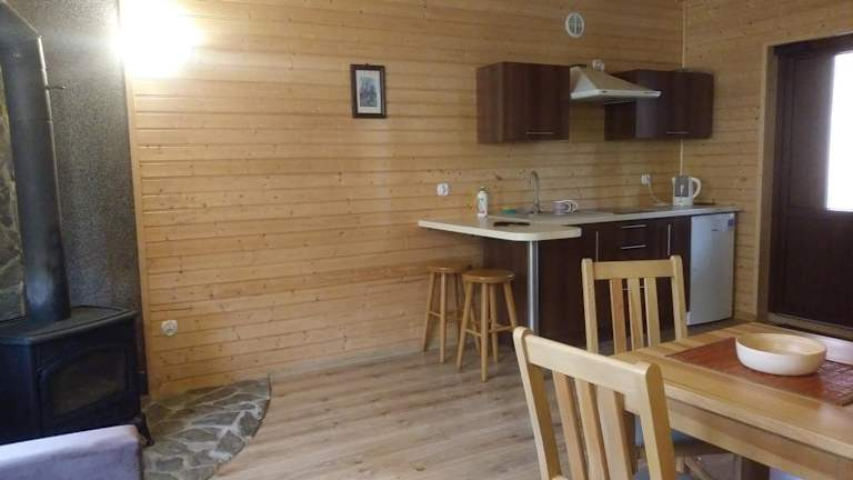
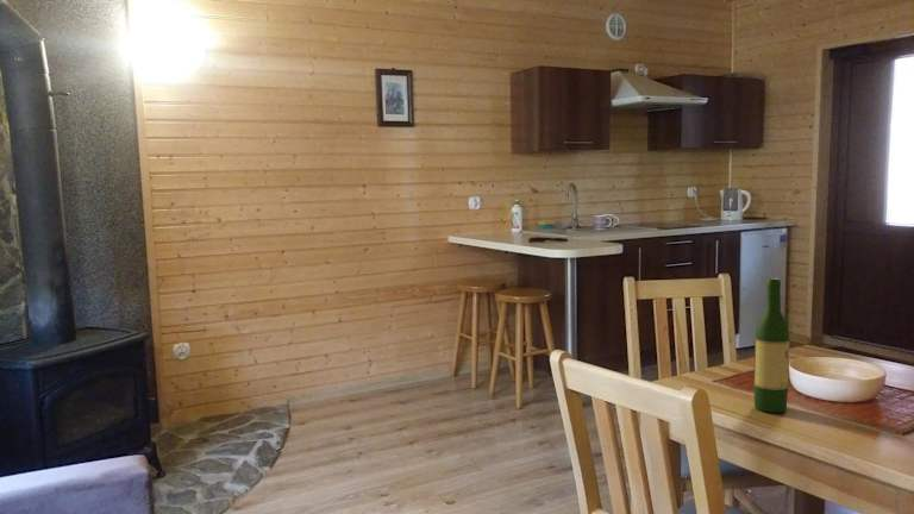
+ wine bottle [753,277,790,414]
